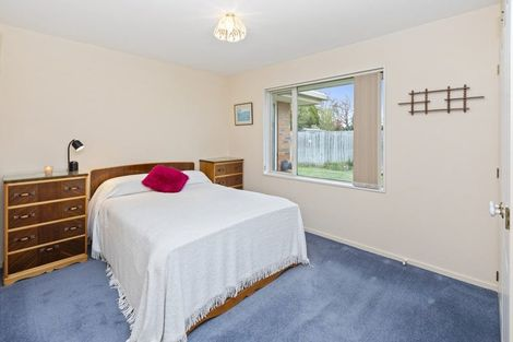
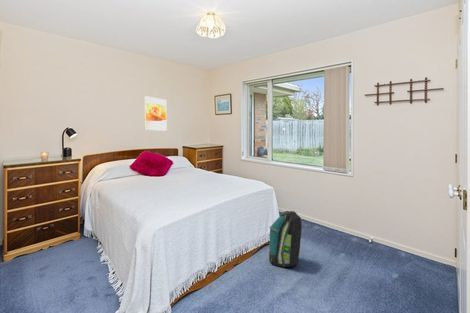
+ backpack [268,210,303,268]
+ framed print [144,95,167,132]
